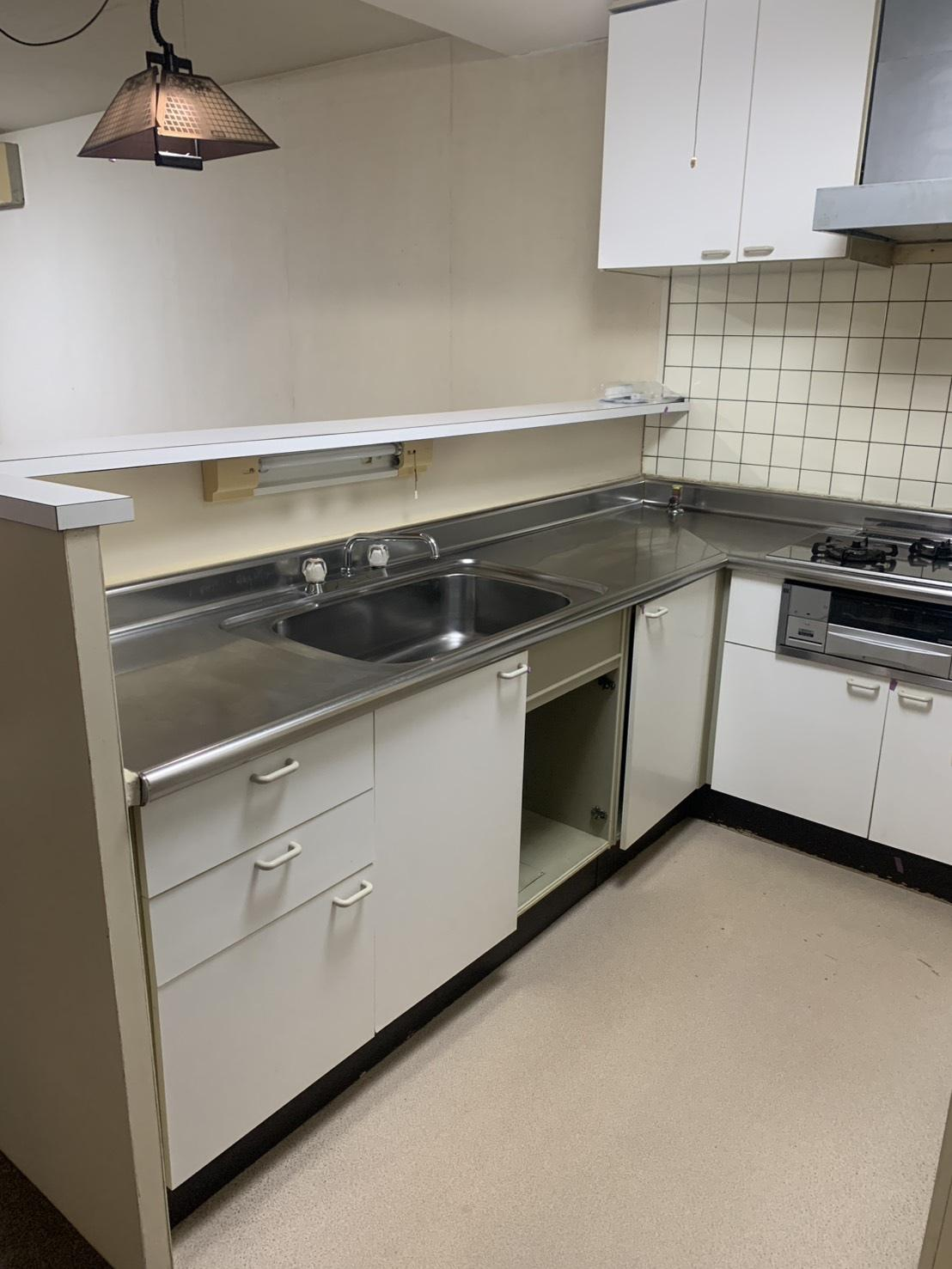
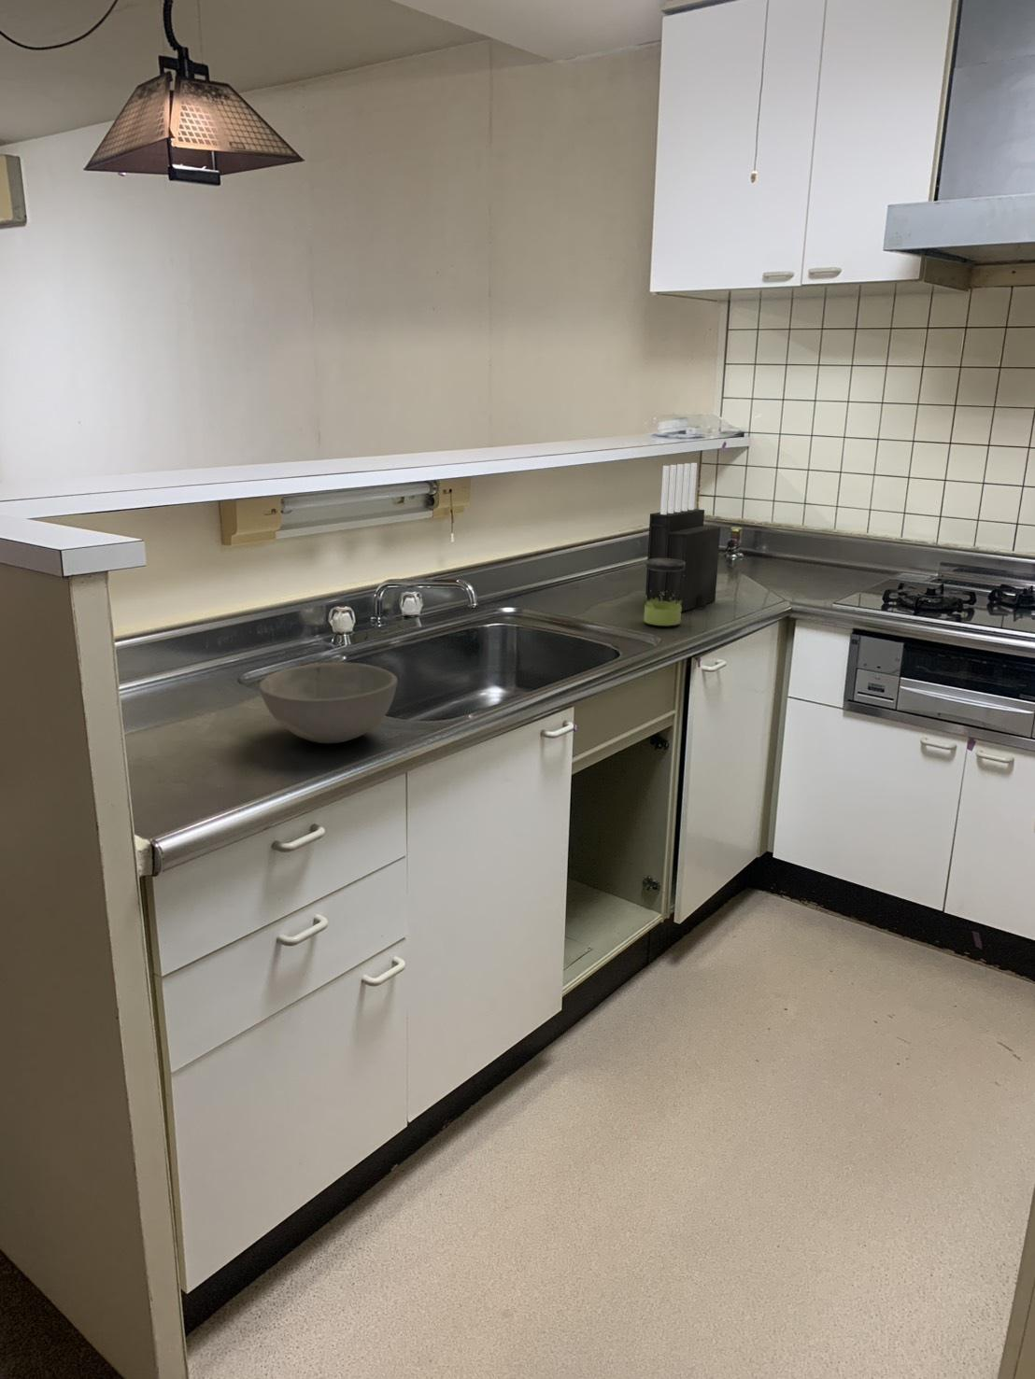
+ jar [643,559,685,627]
+ bowl [259,661,398,744]
+ knife block [645,462,721,613]
